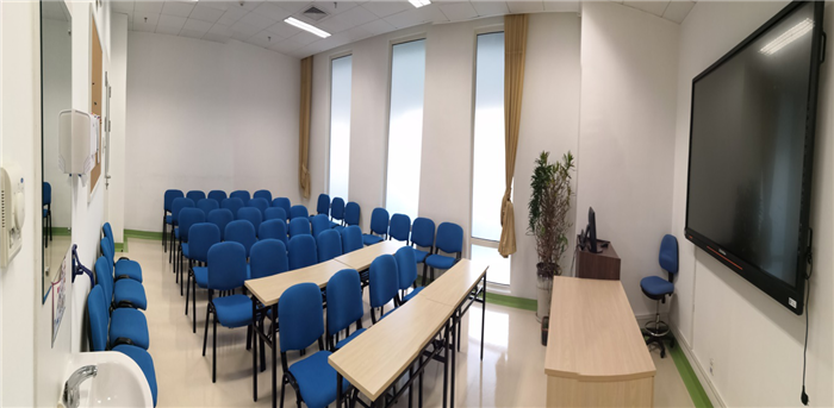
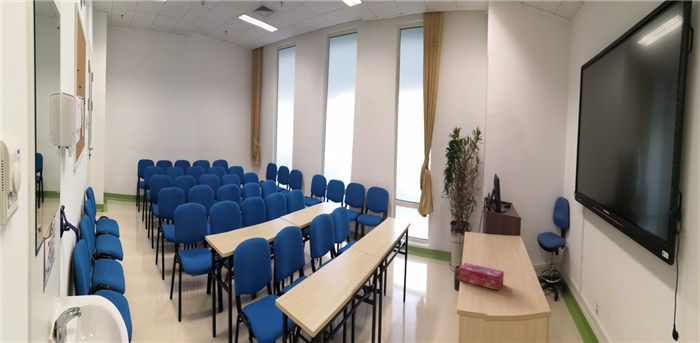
+ tissue box [457,262,505,291]
